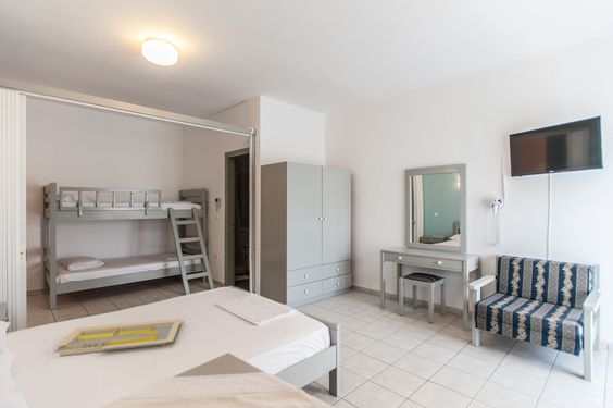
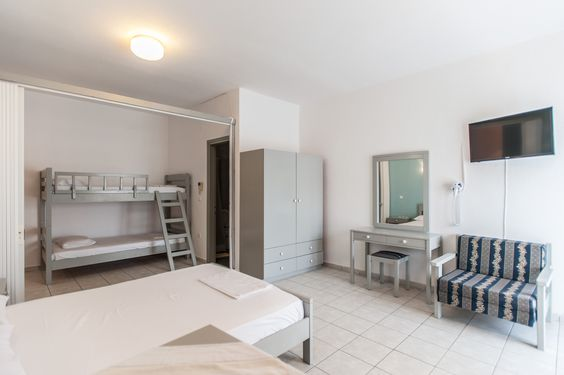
- serving tray [54,318,183,357]
